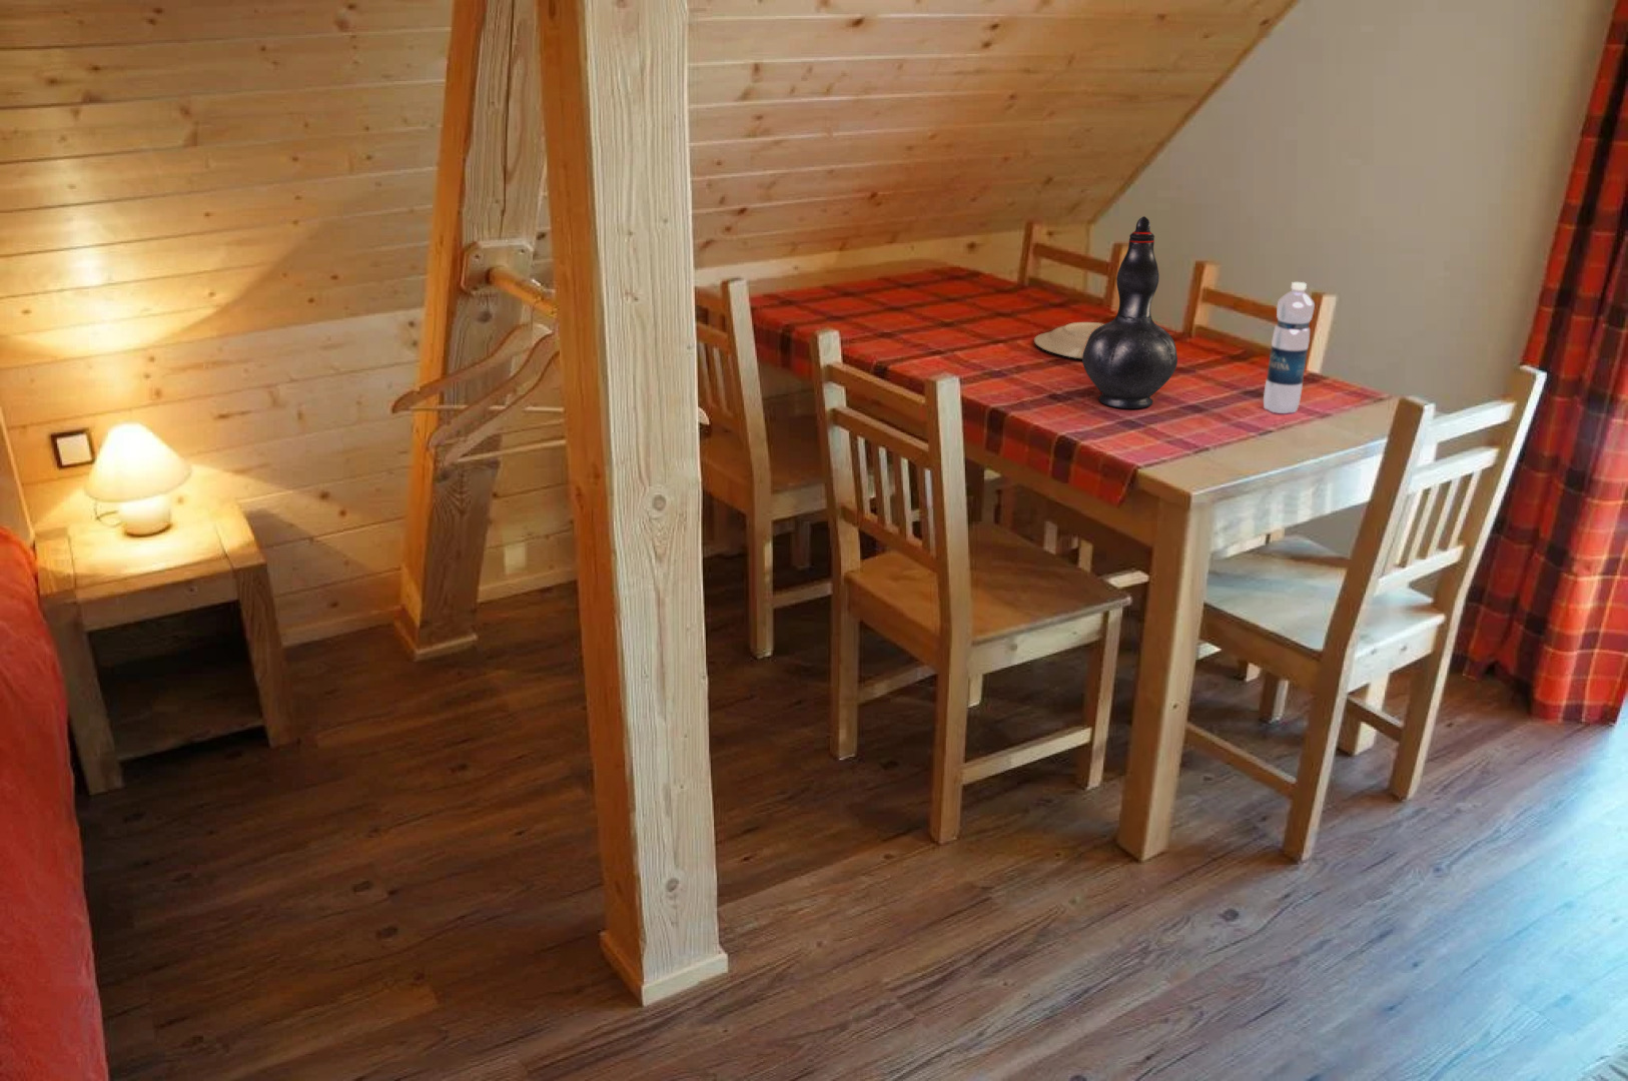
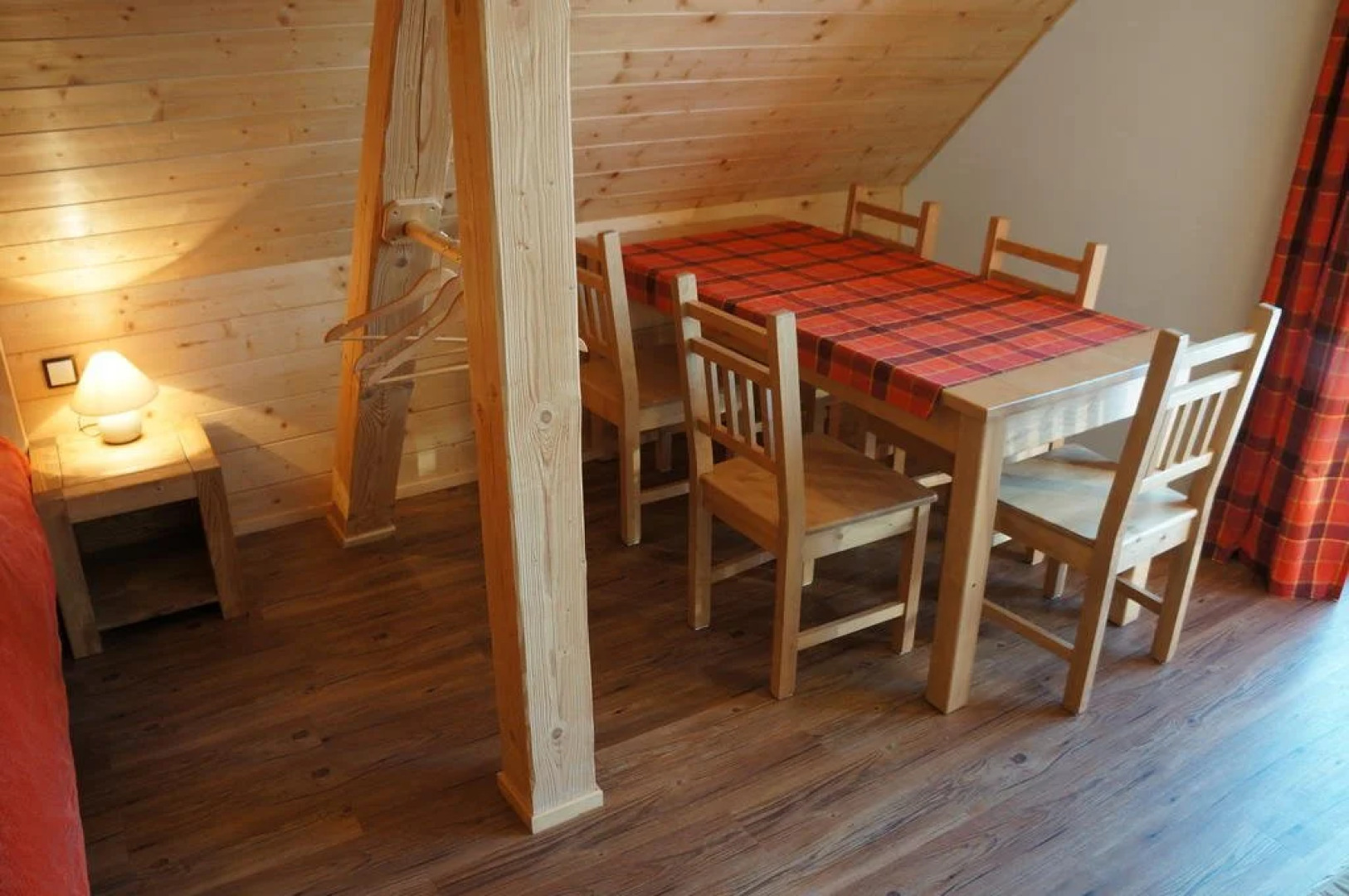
- decorative vase [1081,215,1178,409]
- water bottle [1262,281,1315,414]
- plate [1033,321,1105,360]
